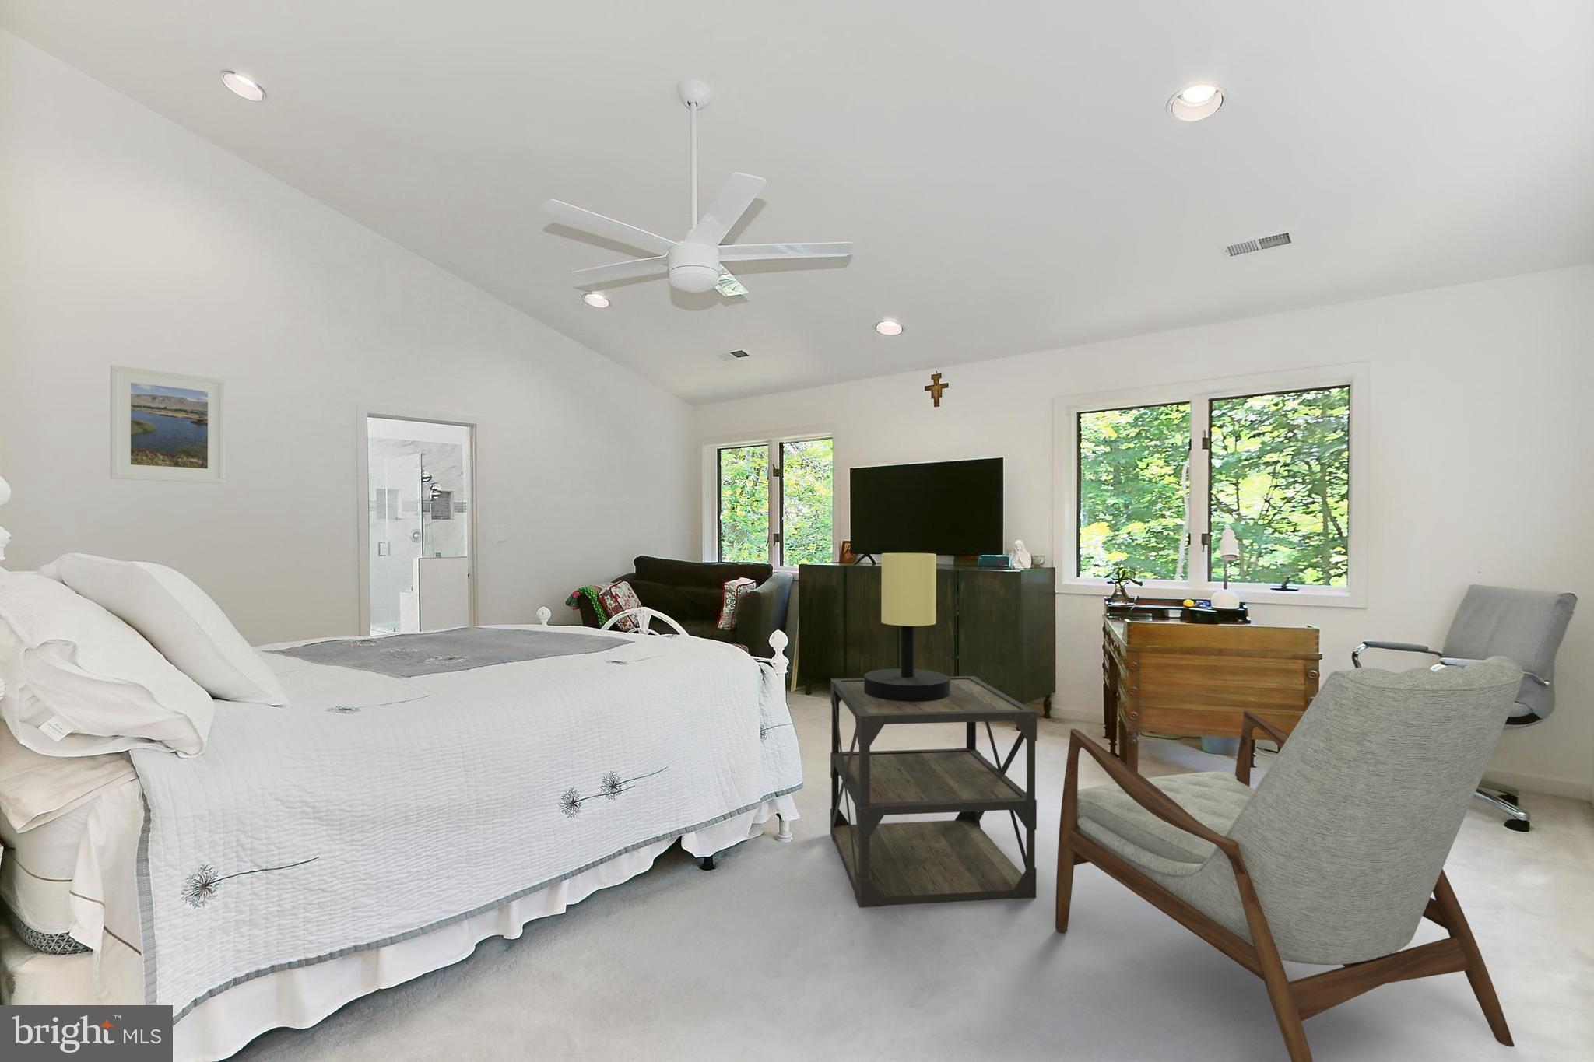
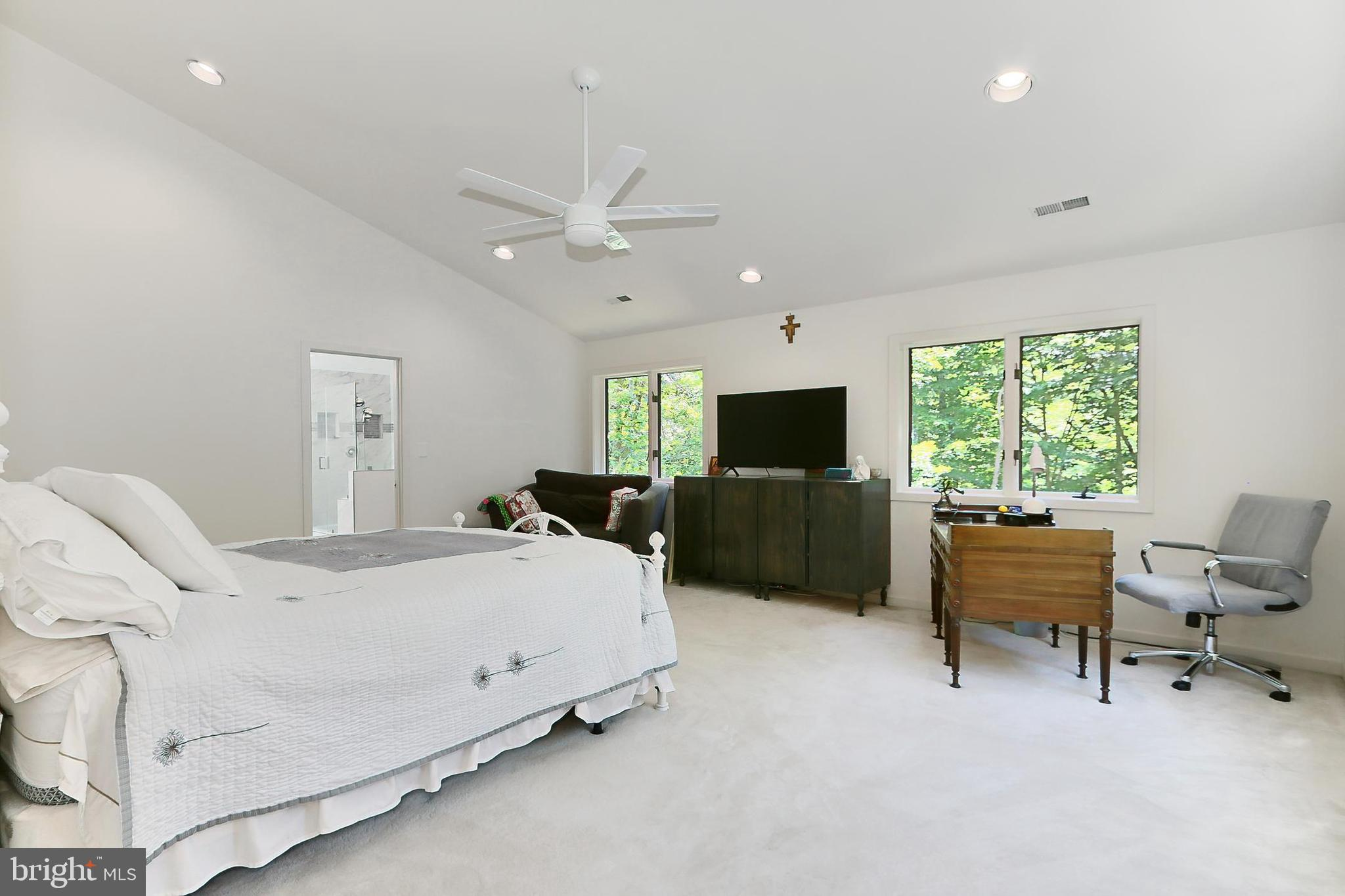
- armchair [1055,655,1525,1062]
- side table [830,676,1037,909]
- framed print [110,365,225,484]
- table lamp [863,552,950,702]
